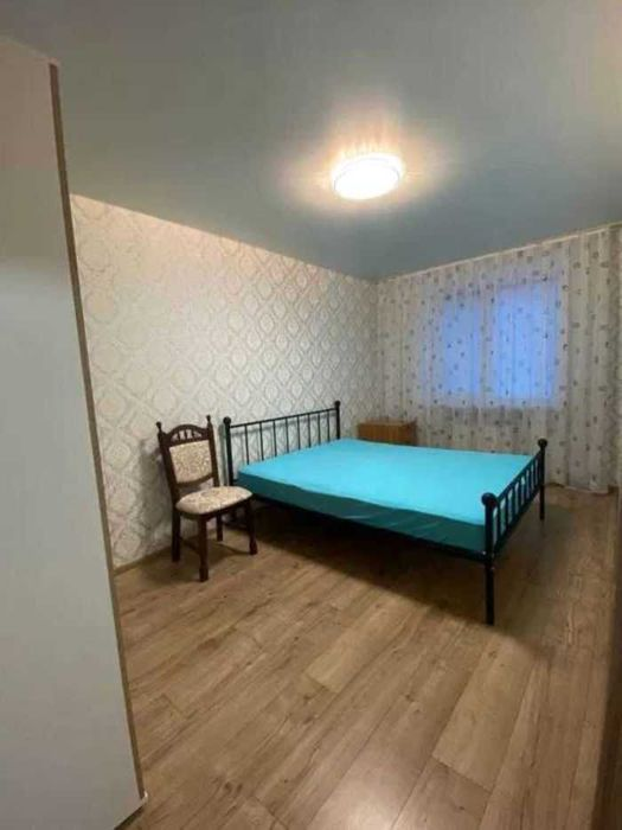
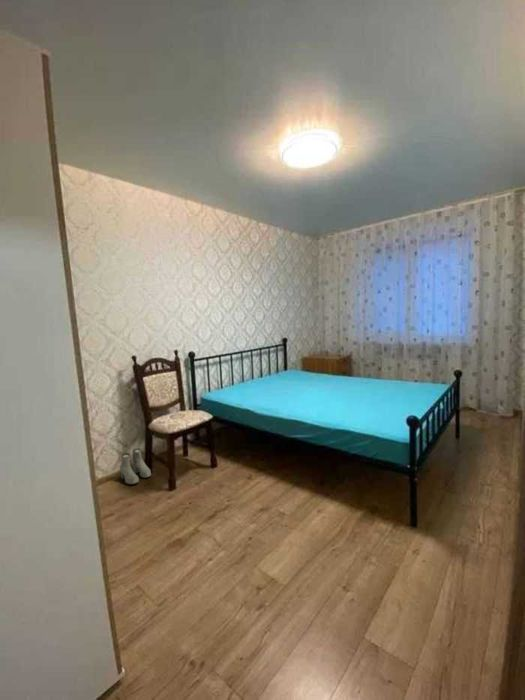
+ boots [119,448,152,485]
